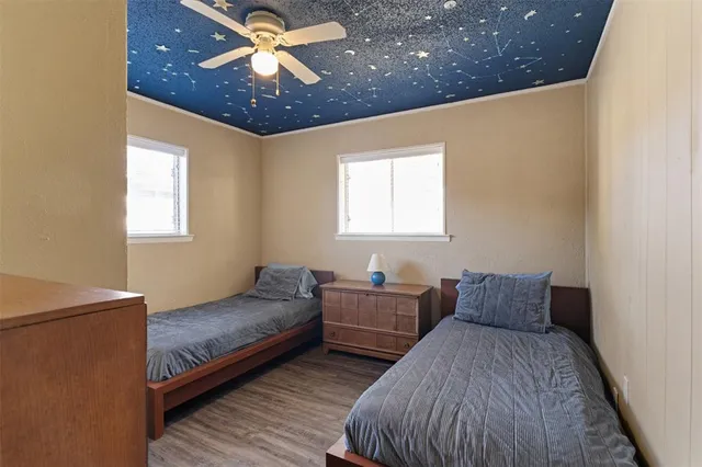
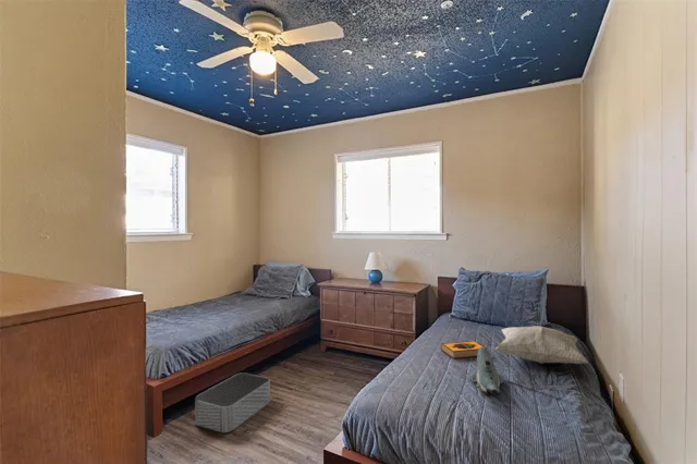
+ decorative pillow [494,325,589,365]
+ hardback book [440,340,488,359]
+ storage bin [194,373,271,434]
+ shark plush [468,345,505,399]
